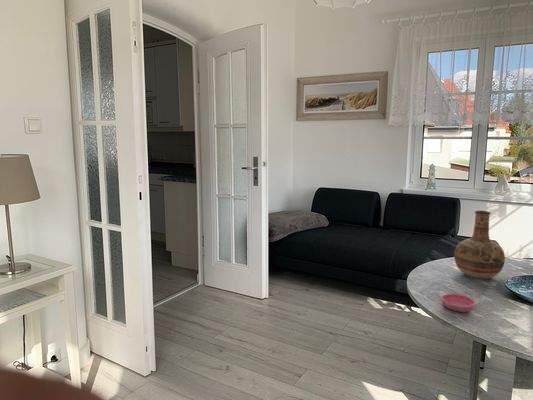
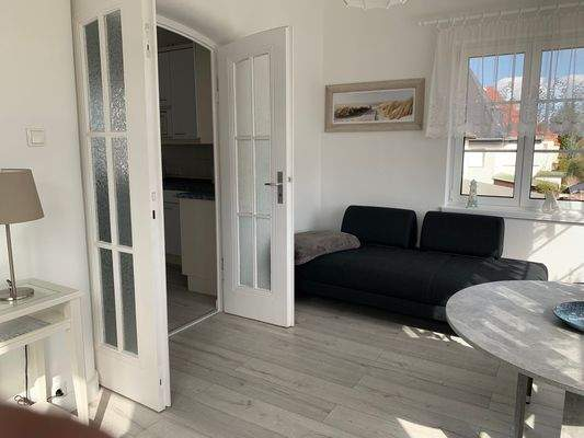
- saucer [439,293,477,313]
- vase [453,210,506,280]
